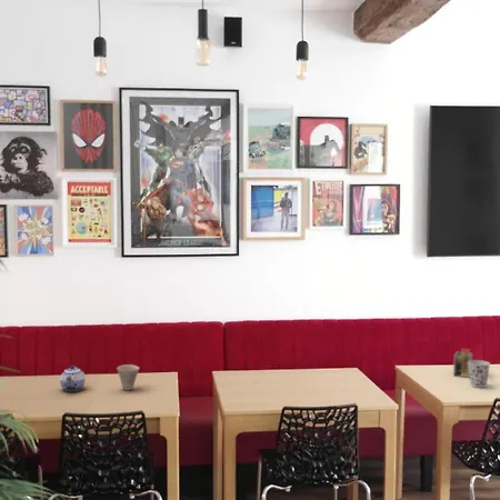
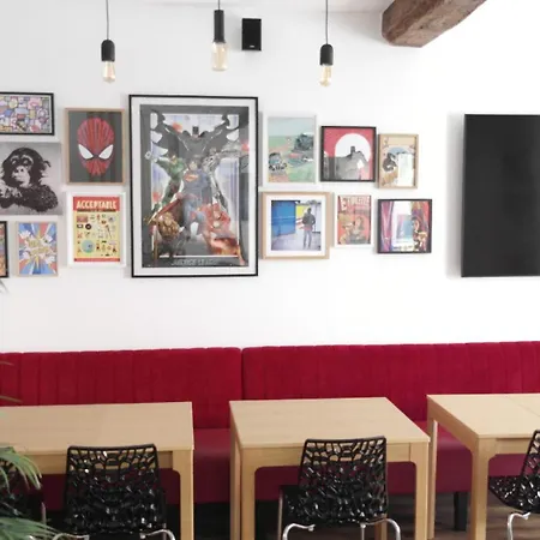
- cup [116,363,140,391]
- teapot [59,364,87,392]
- cup [468,359,491,389]
- napkin holder [452,348,473,379]
